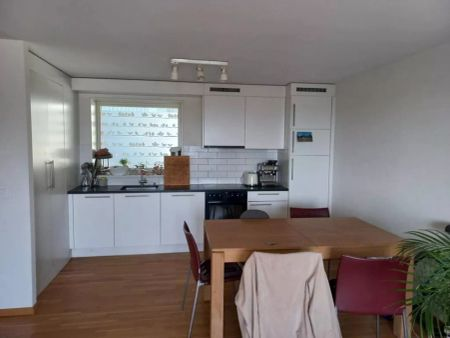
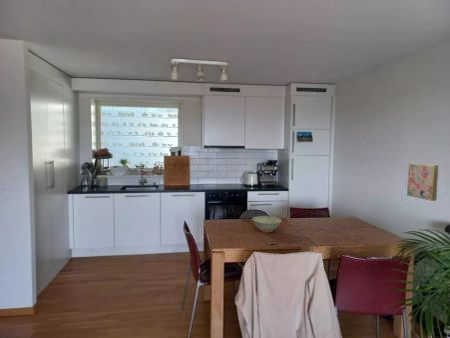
+ wall art [406,162,439,202]
+ dish [251,215,283,234]
